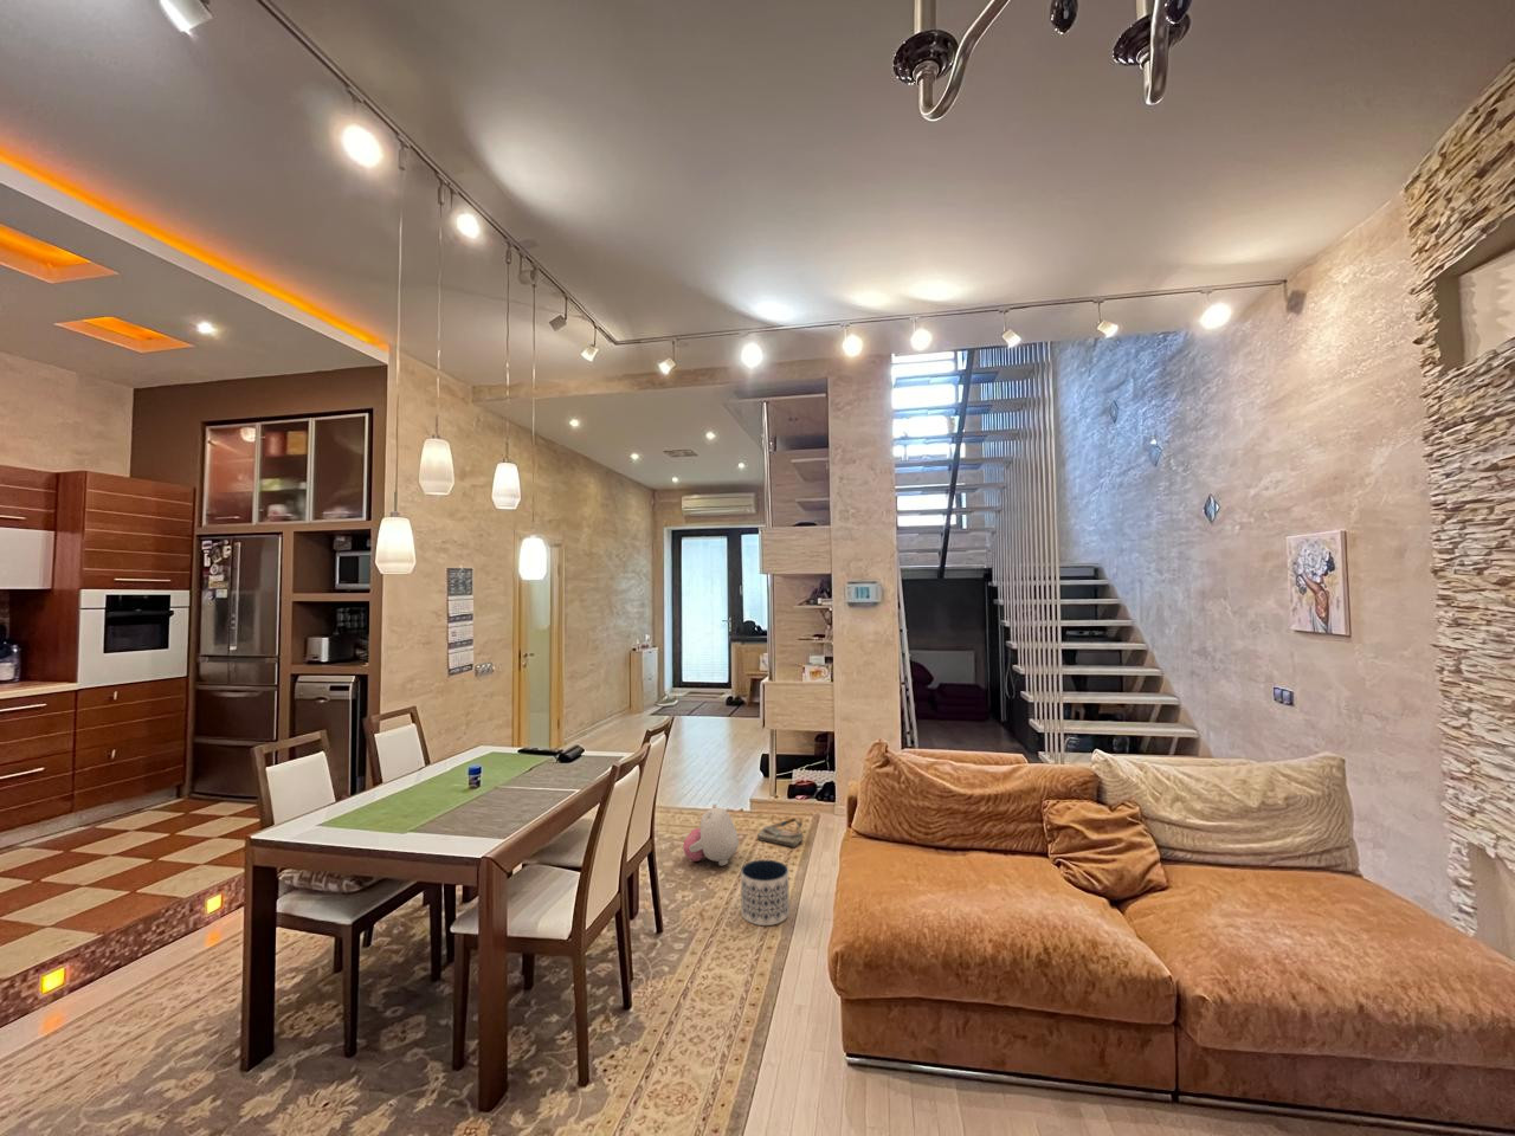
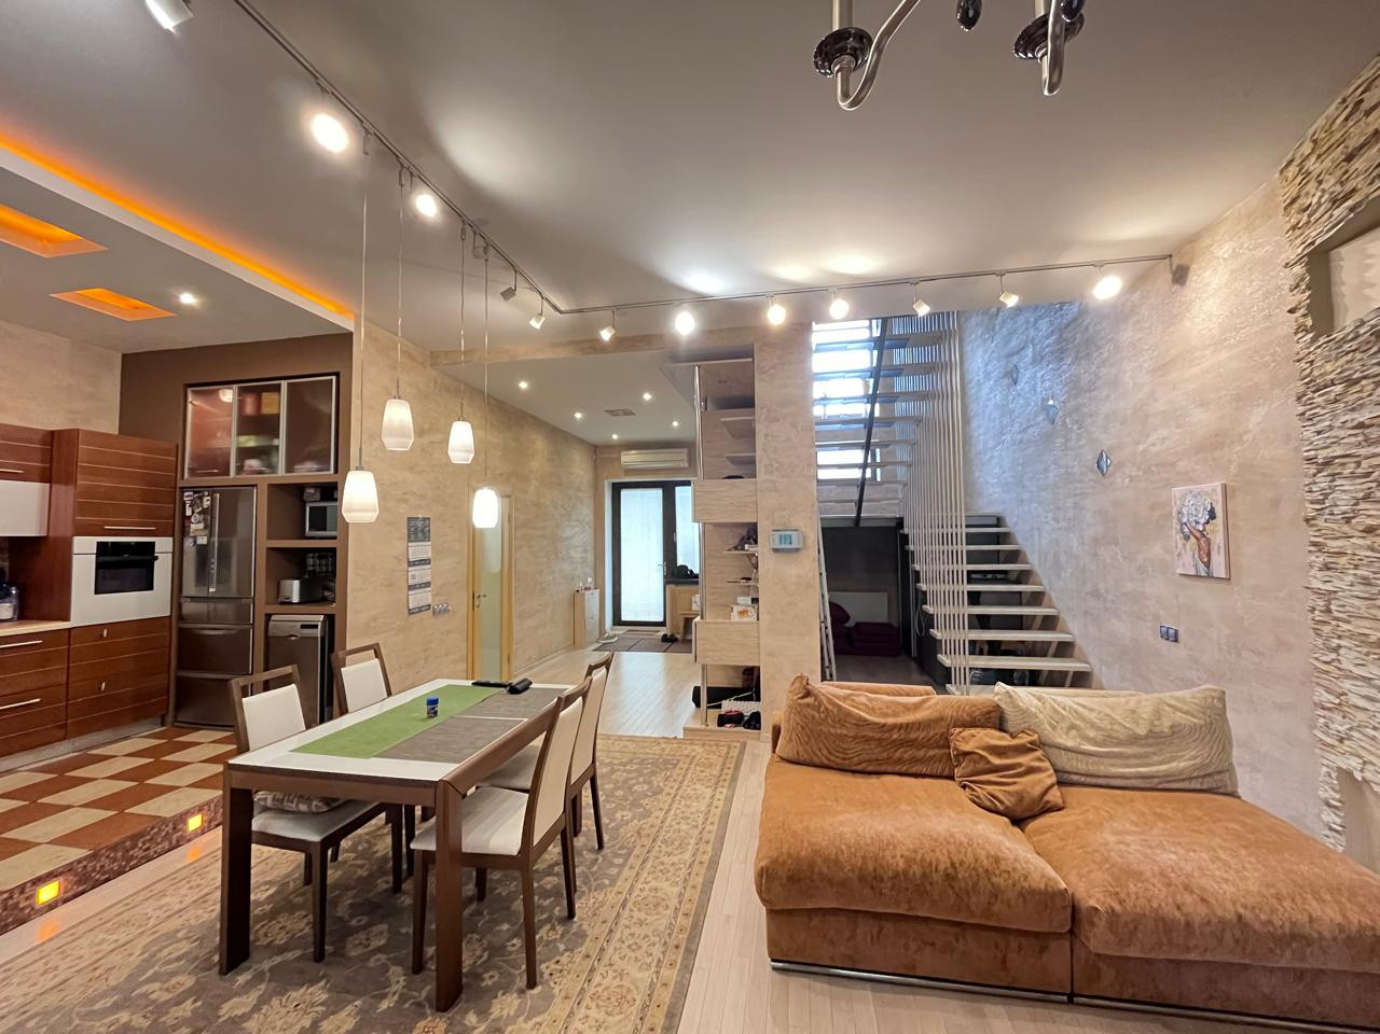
- planter [740,859,791,926]
- bag [756,816,805,848]
- plush toy [682,802,740,866]
